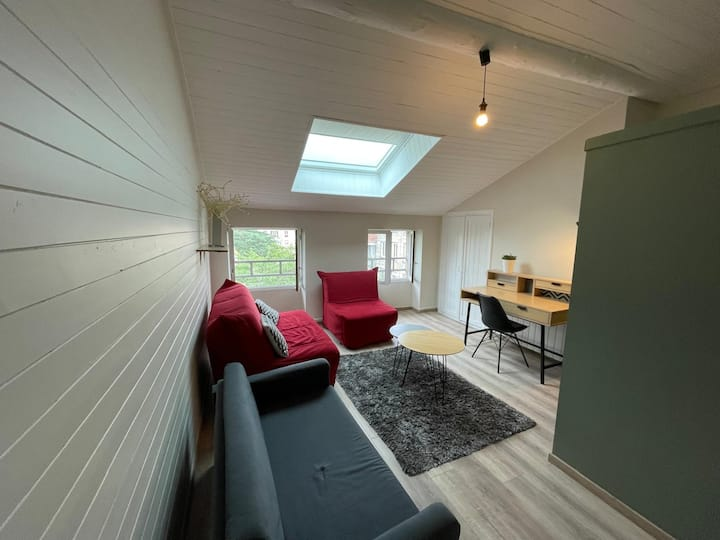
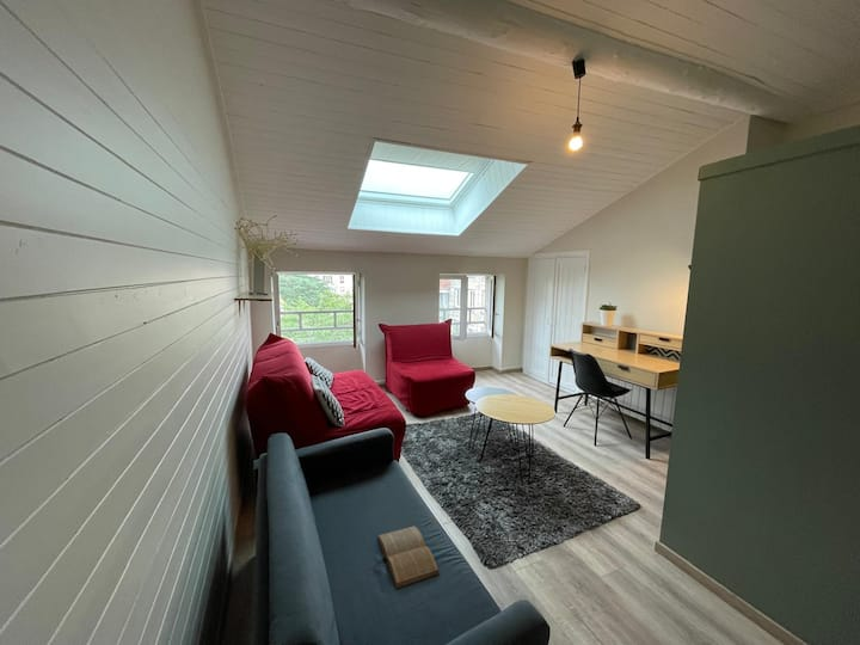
+ book [376,526,441,589]
